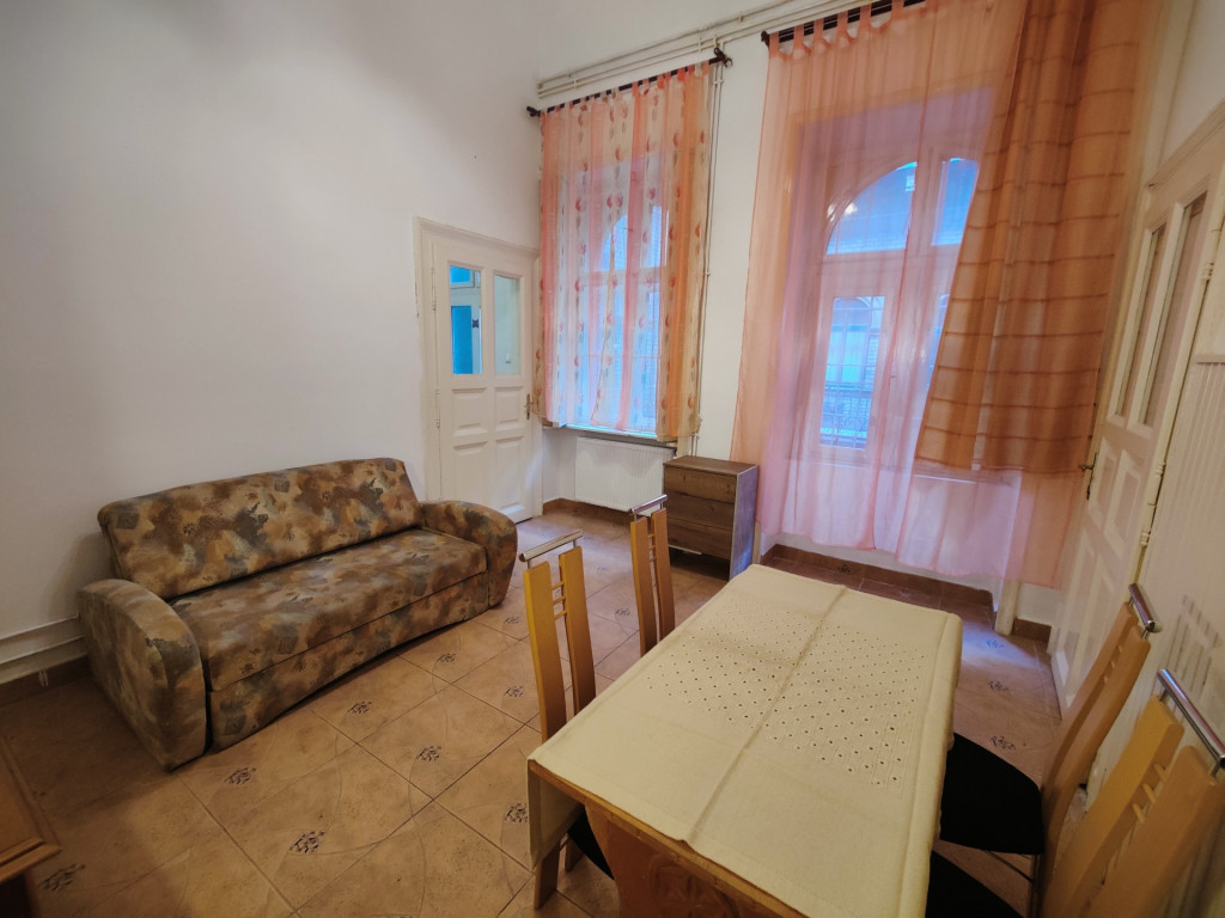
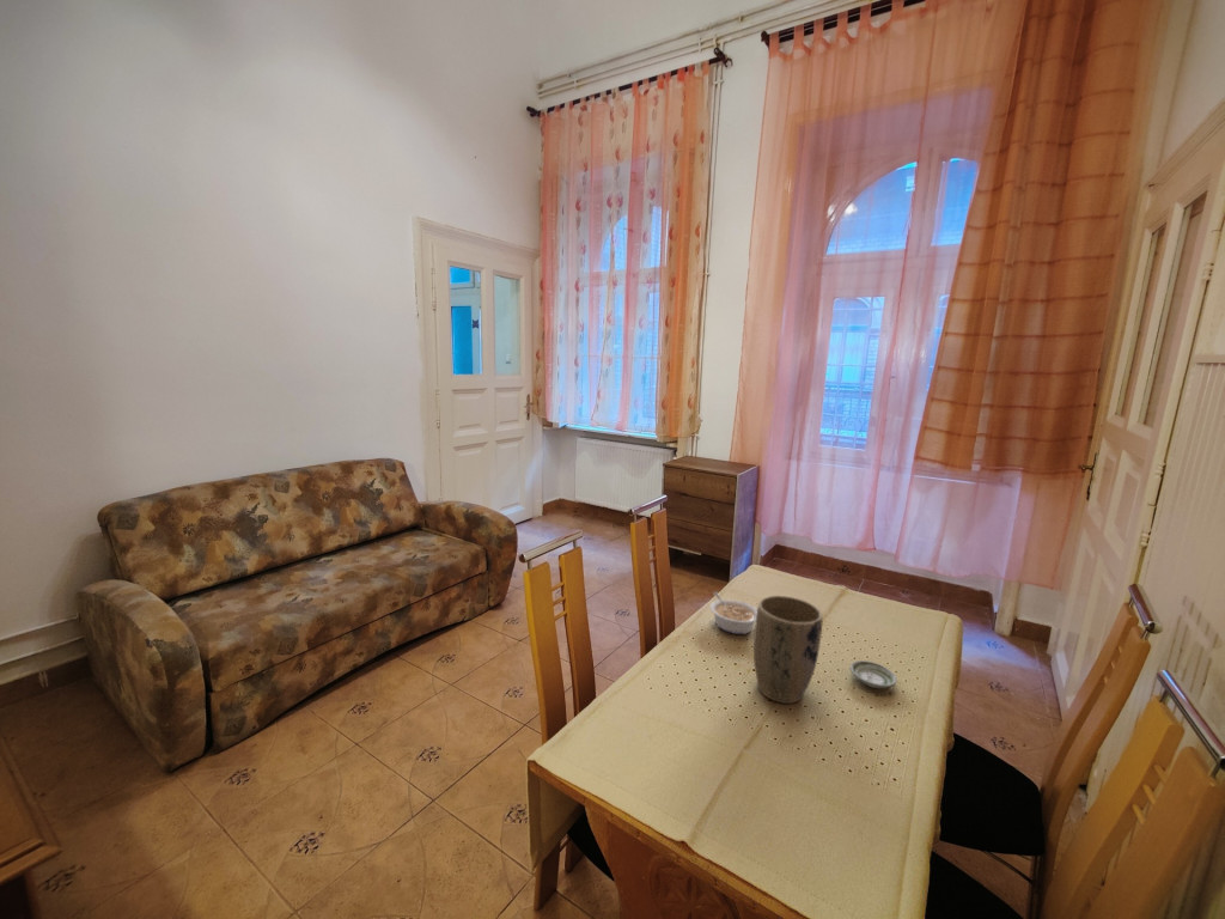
+ saucer [849,659,898,689]
+ legume [708,591,757,635]
+ plant pot [752,595,824,705]
